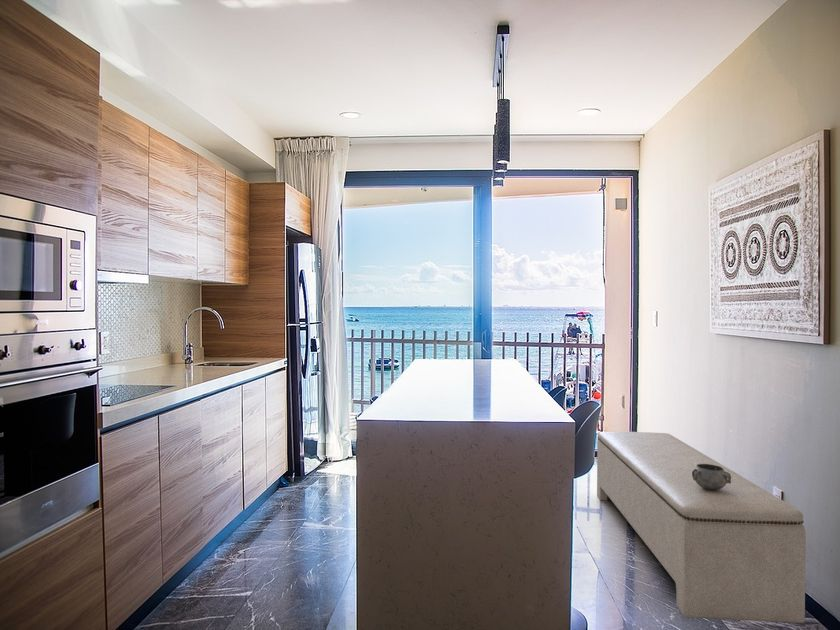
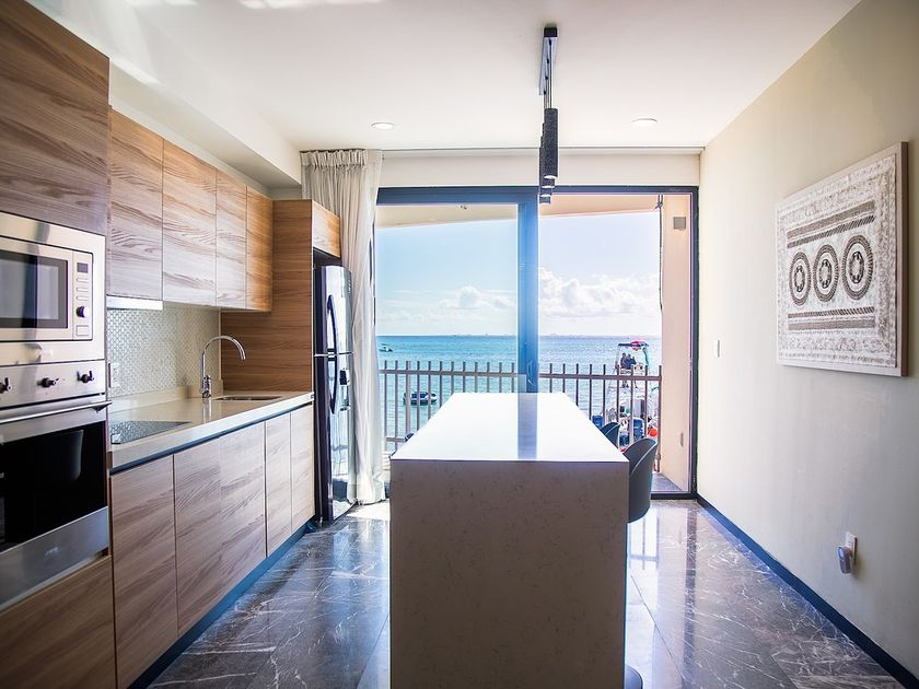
- decorative bowl [692,464,731,490]
- bench [596,431,807,624]
